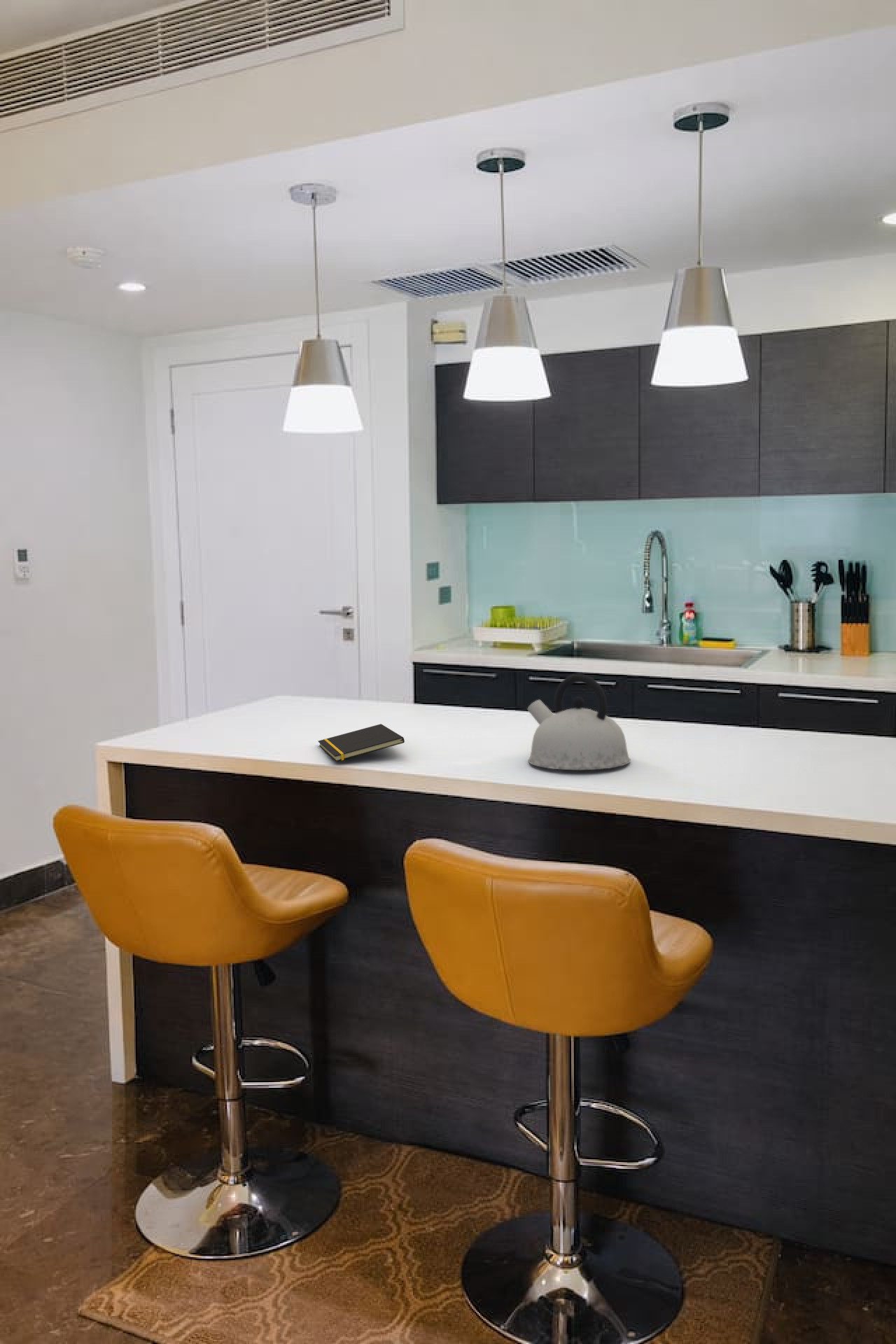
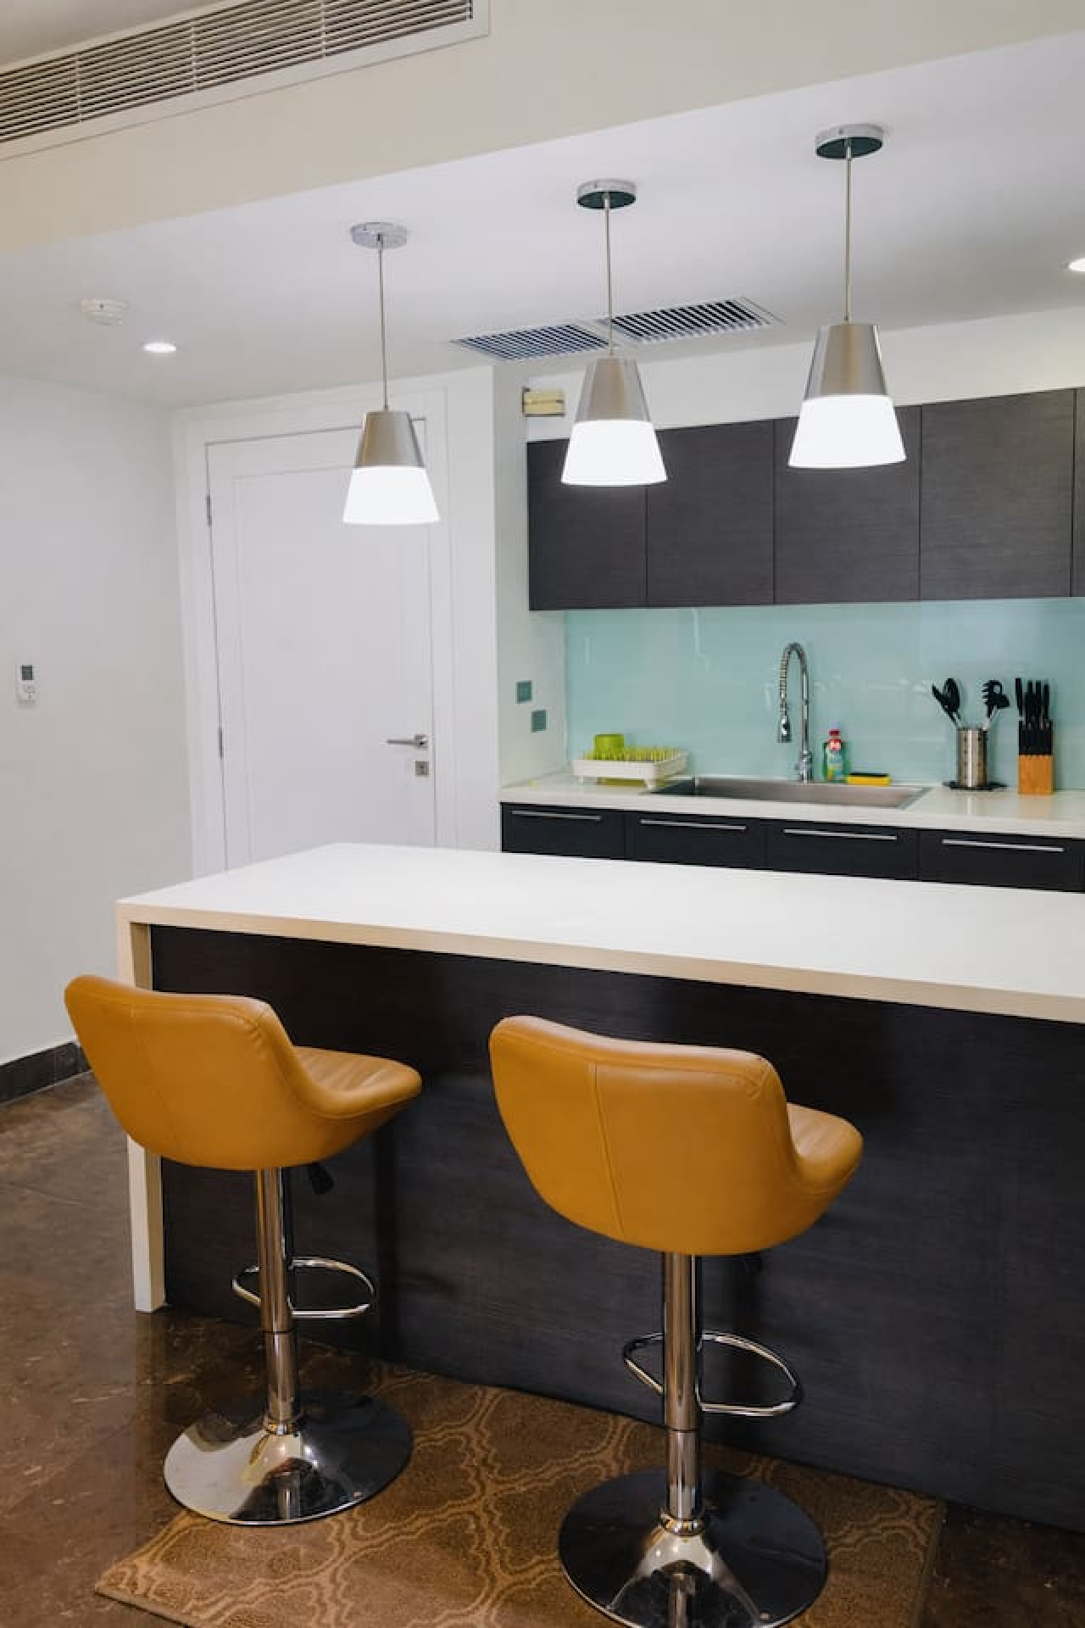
- kettle [527,673,631,771]
- notepad [318,723,405,762]
